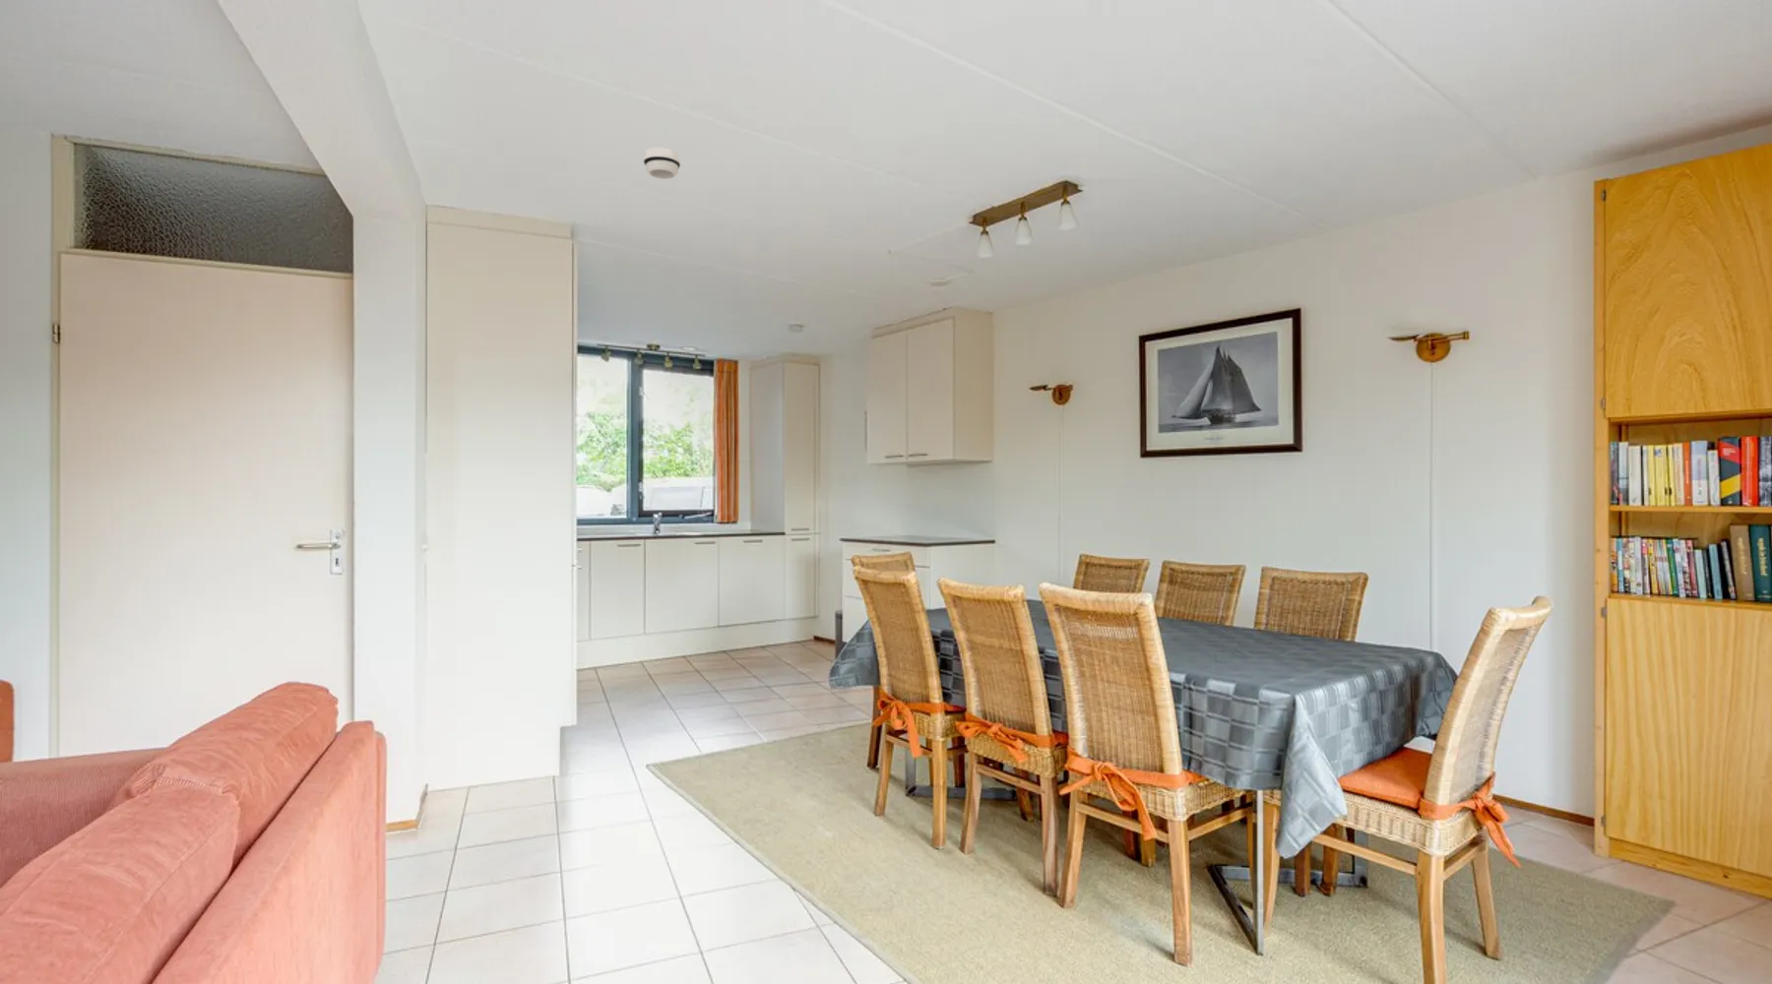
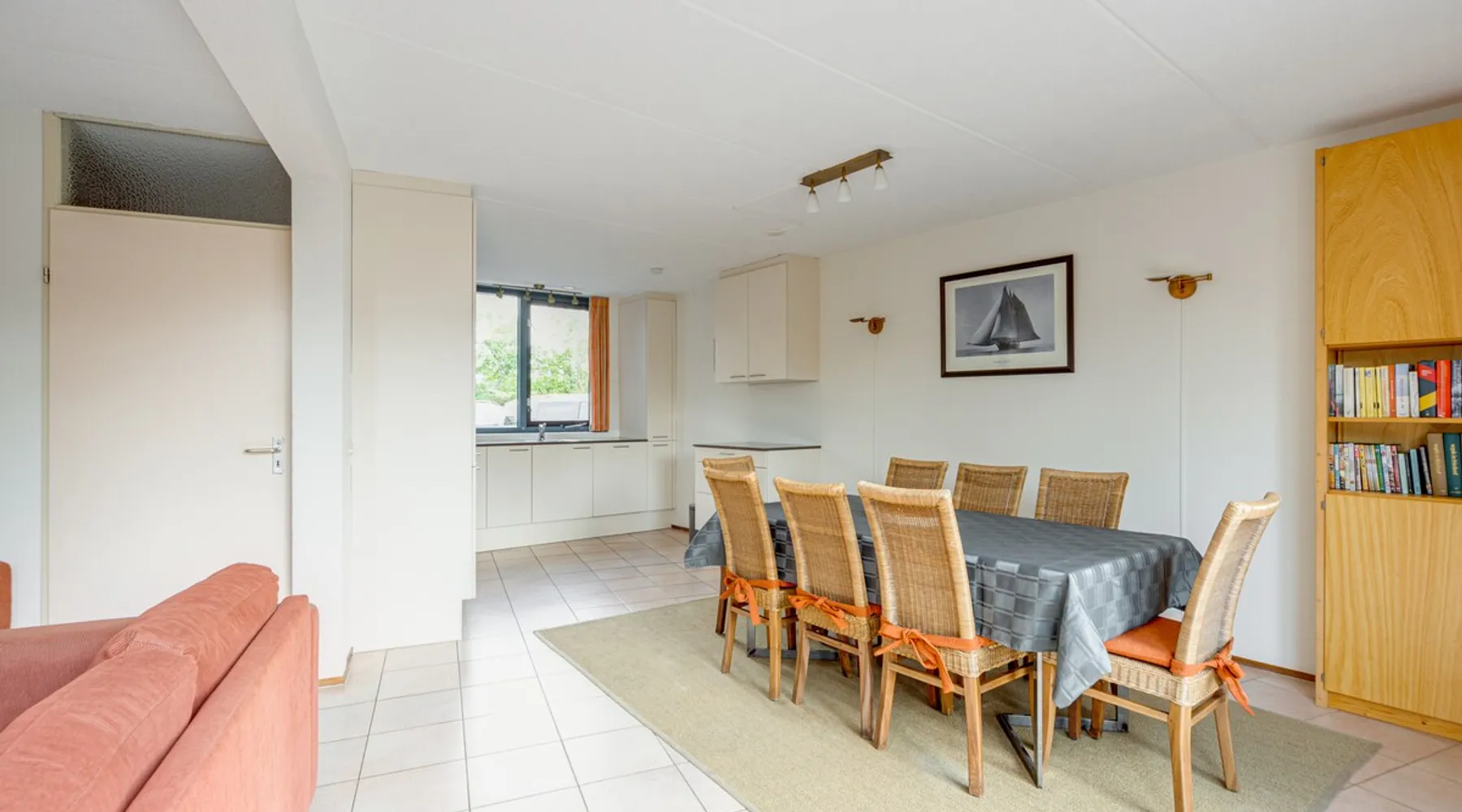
- smoke detector [642,147,681,181]
